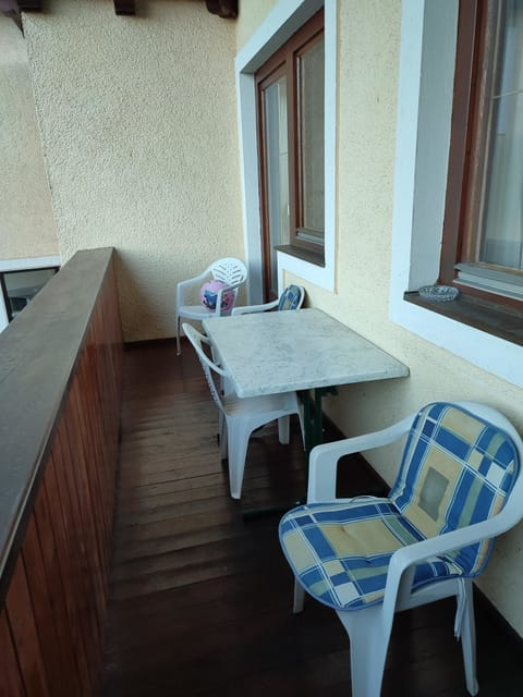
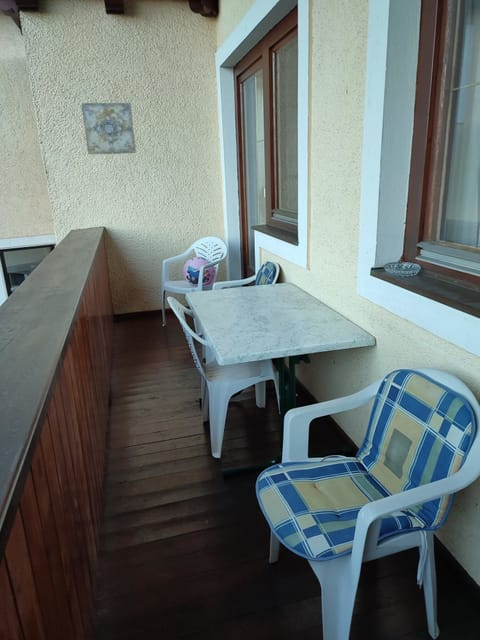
+ wall art [80,102,137,155]
